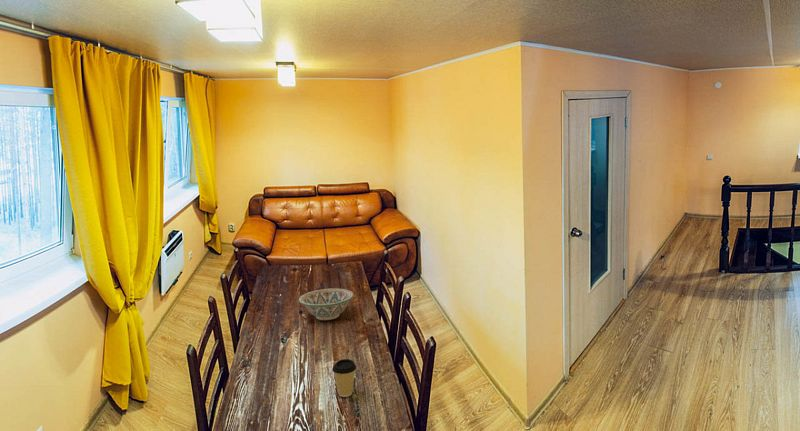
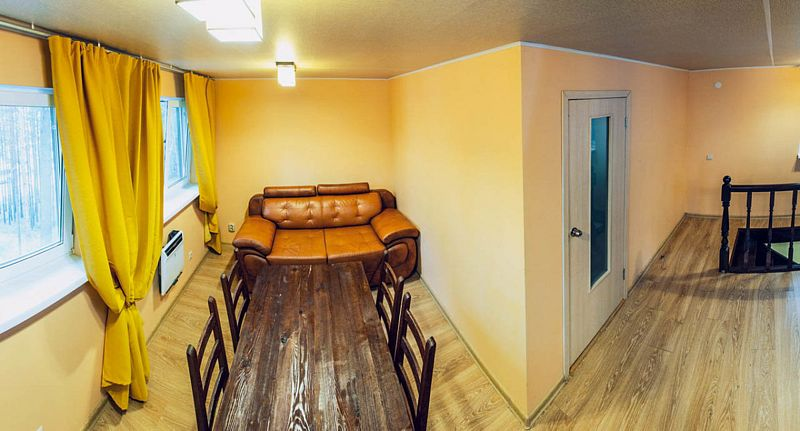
- decorative bowl [298,288,355,321]
- coffee cup [331,358,357,398]
